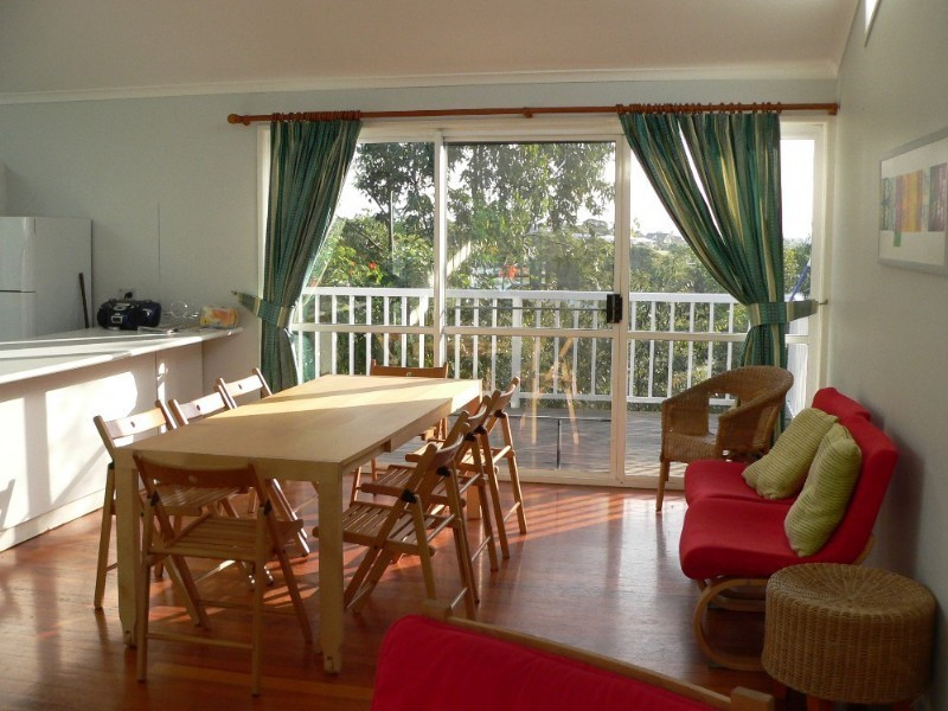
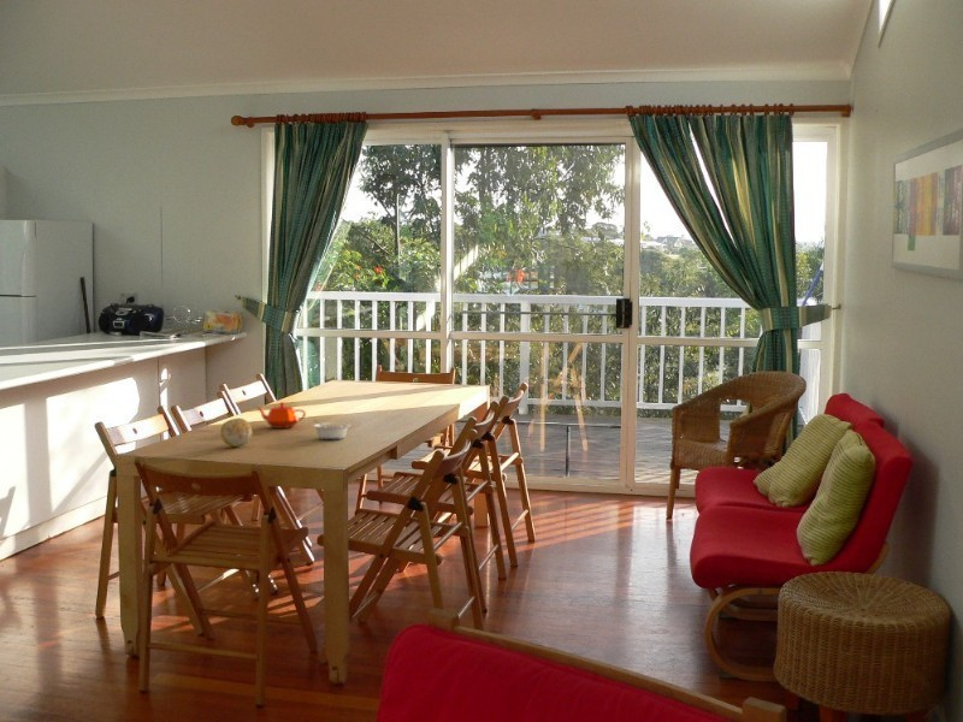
+ legume [312,419,351,440]
+ fruit [219,418,253,448]
+ teapot [256,401,307,430]
